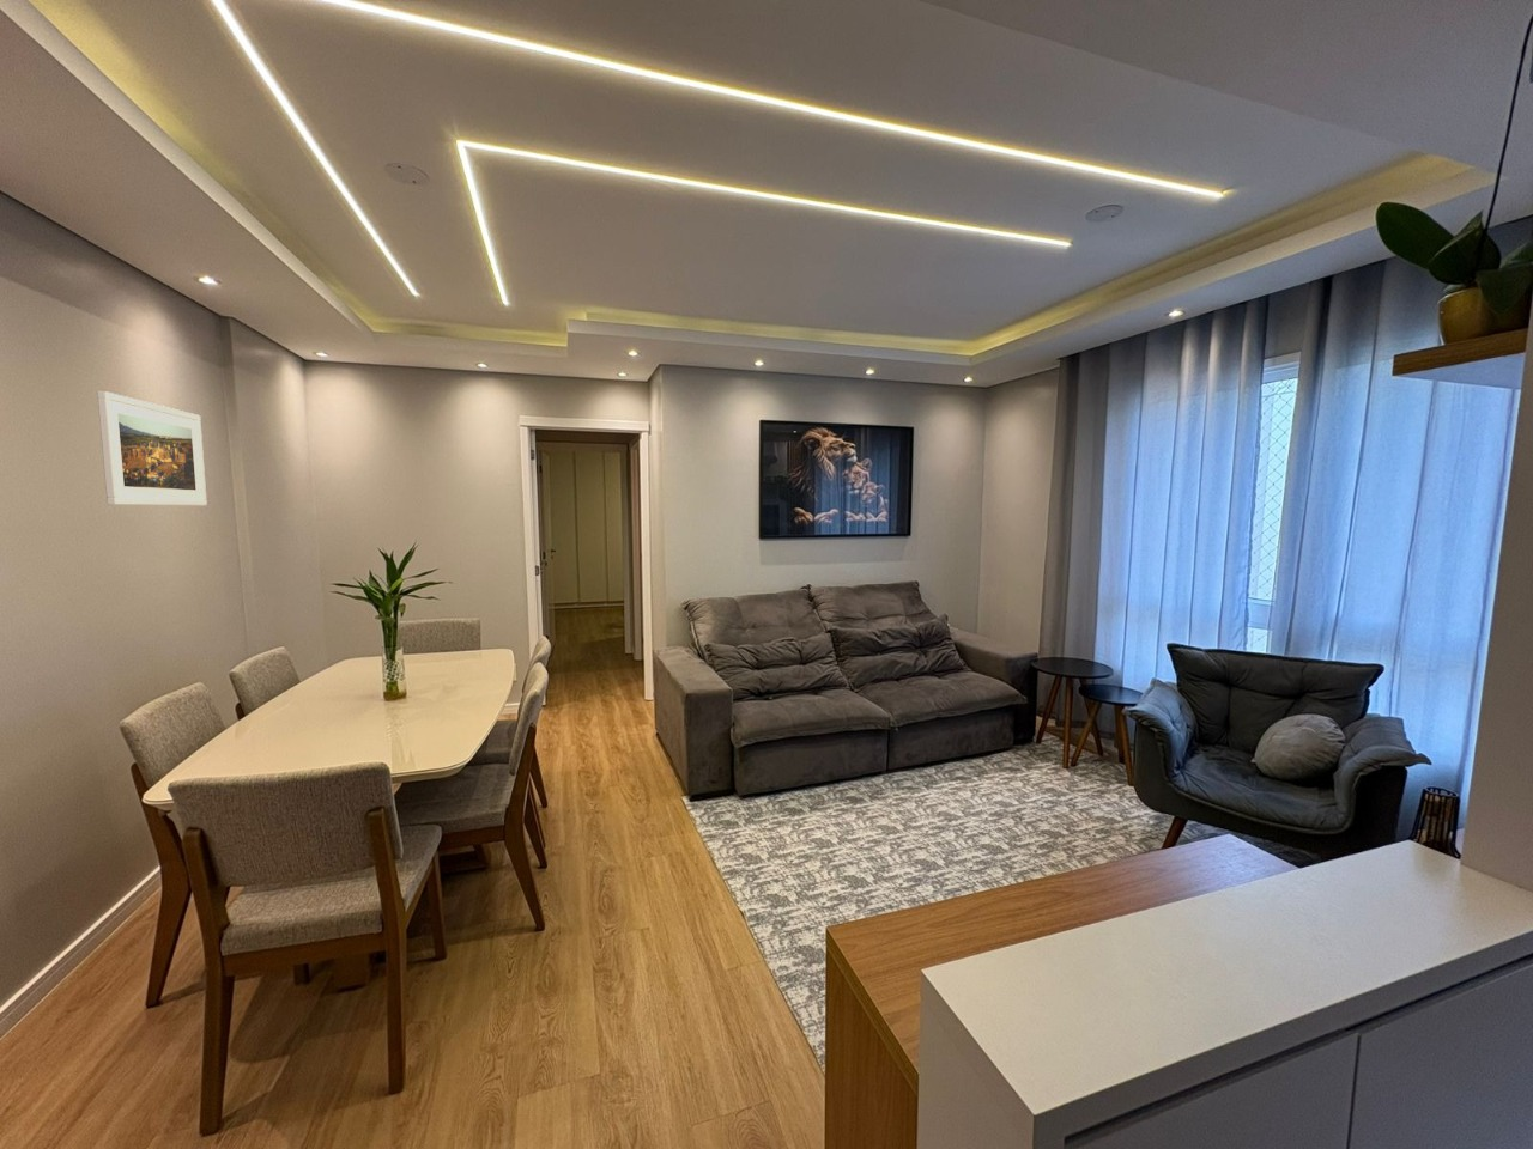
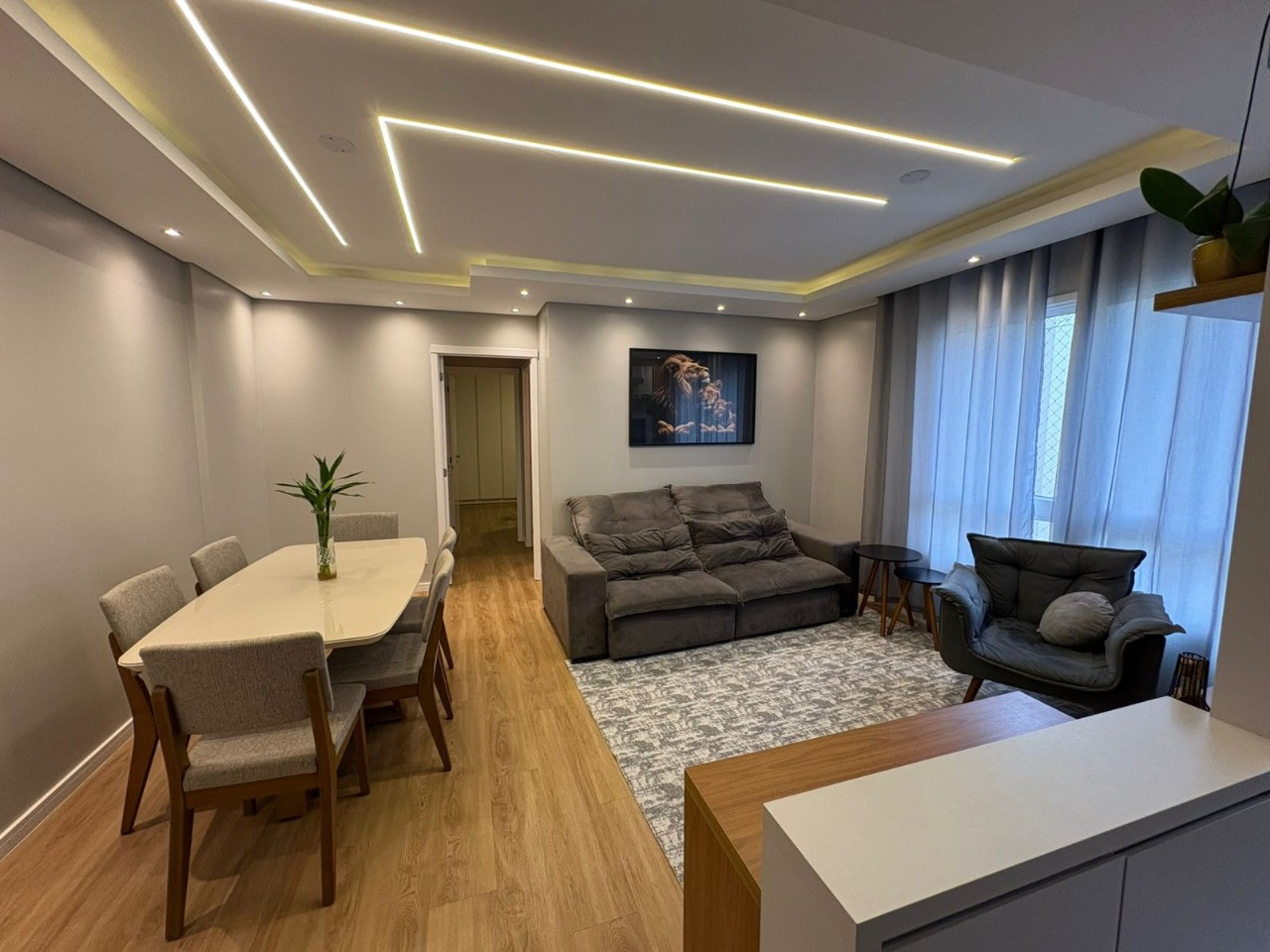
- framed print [95,390,209,506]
